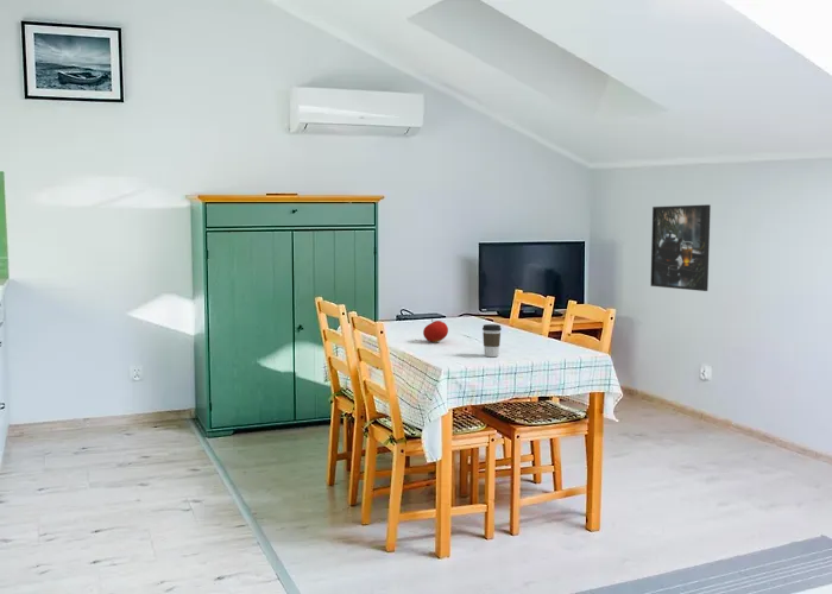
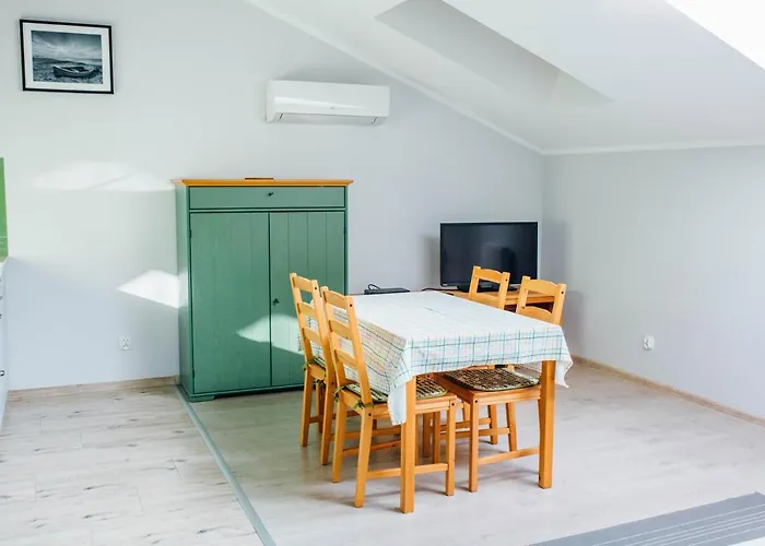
- coffee cup [481,323,502,358]
- fruit [422,317,449,343]
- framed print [649,203,712,292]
